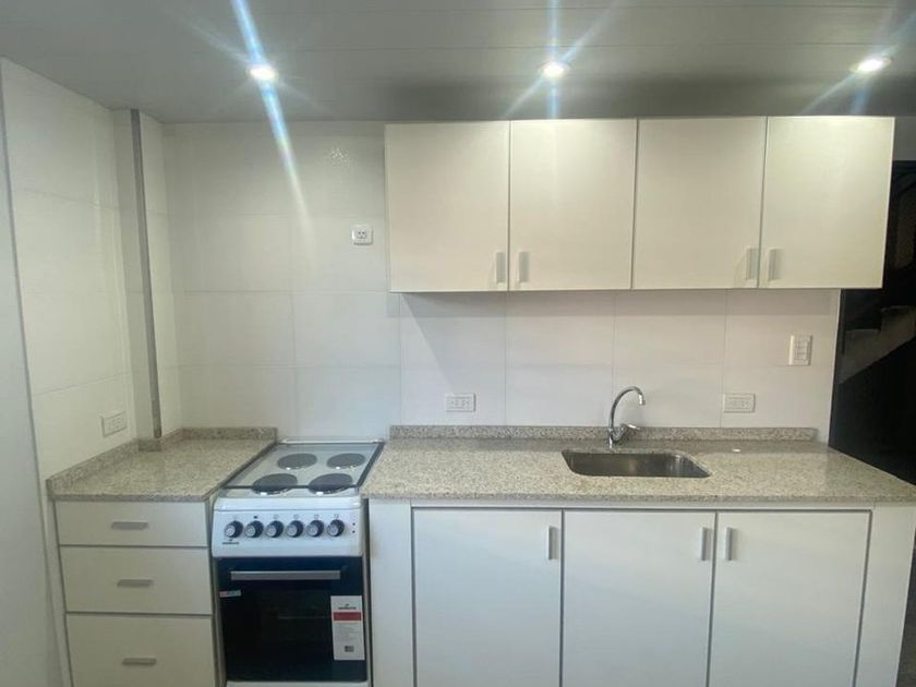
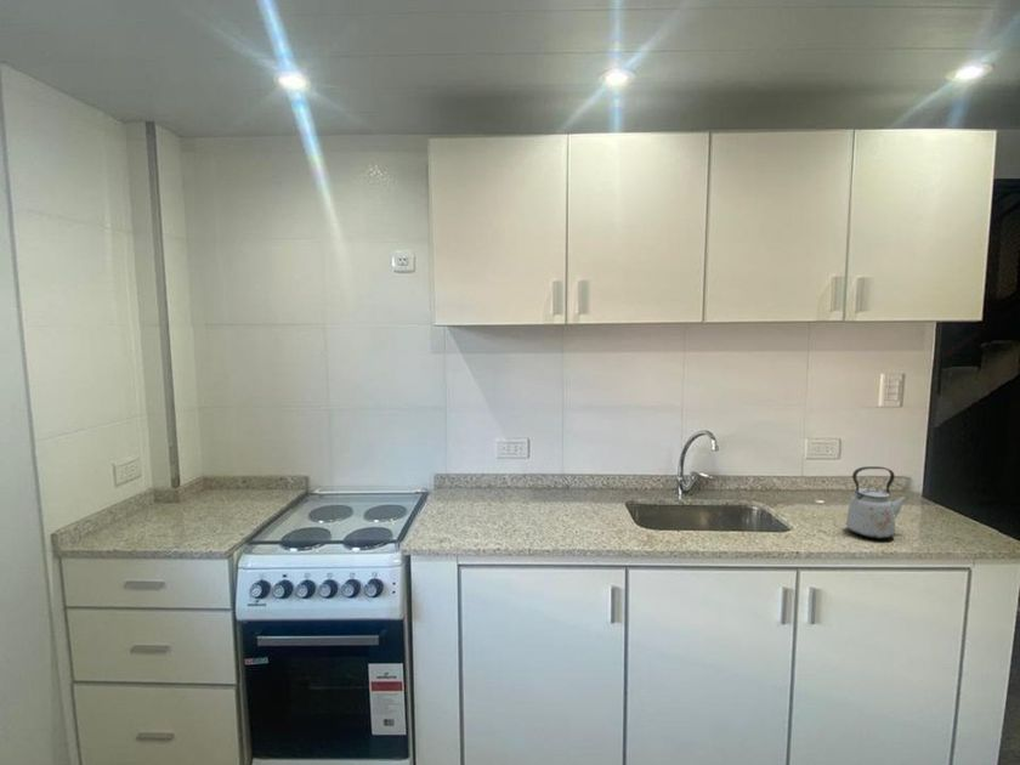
+ kettle [845,465,909,540]
